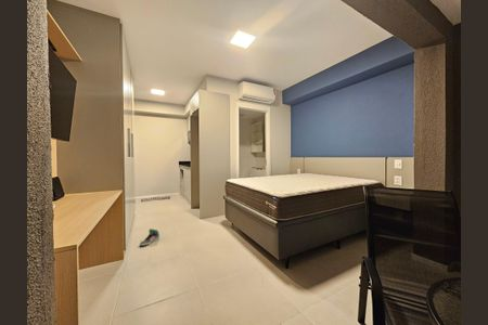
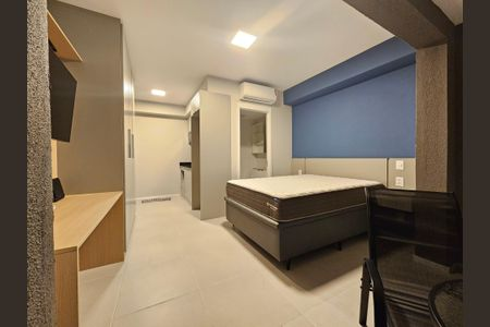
- sneaker [139,227,160,247]
